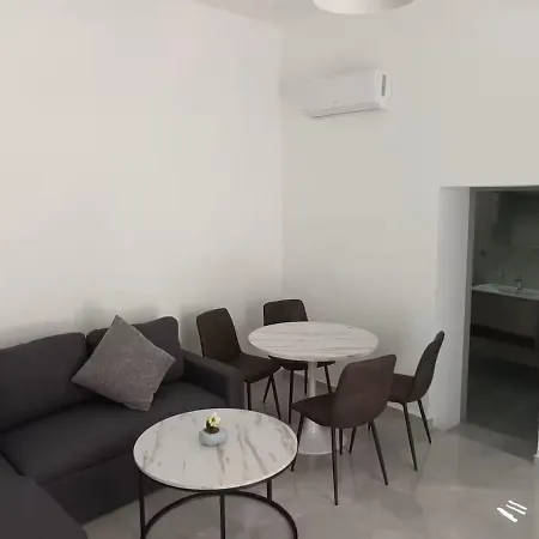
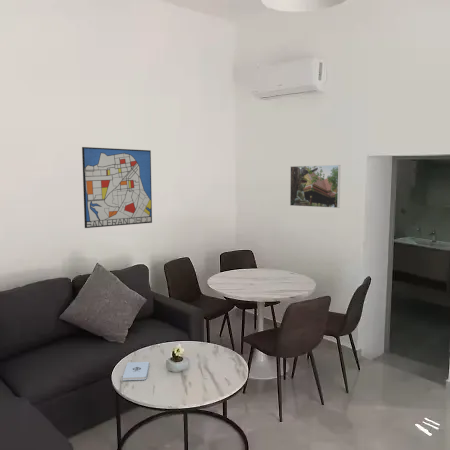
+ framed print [289,164,341,209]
+ wall art [81,146,153,229]
+ notepad [122,361,150,381]
